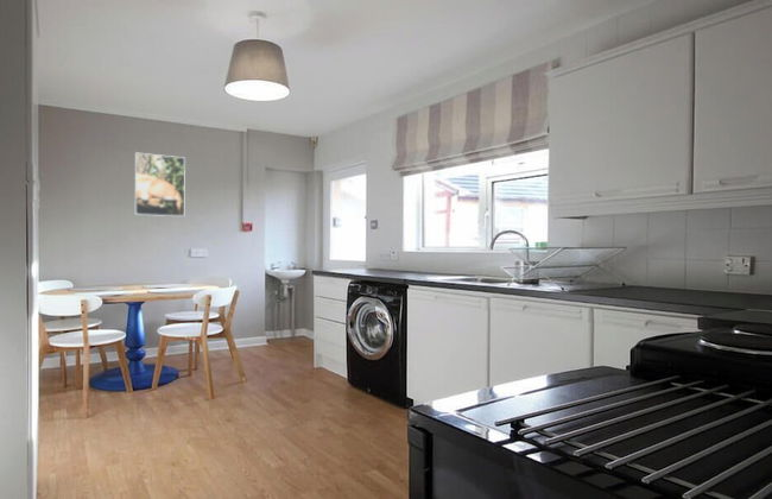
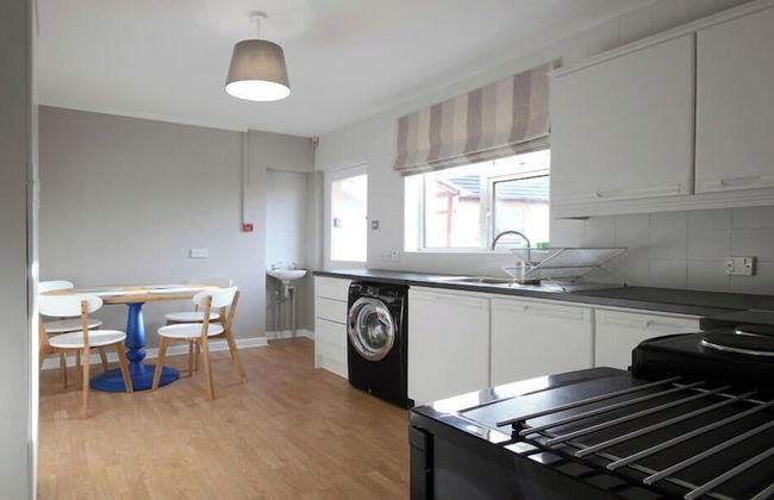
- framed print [134,151,186,217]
